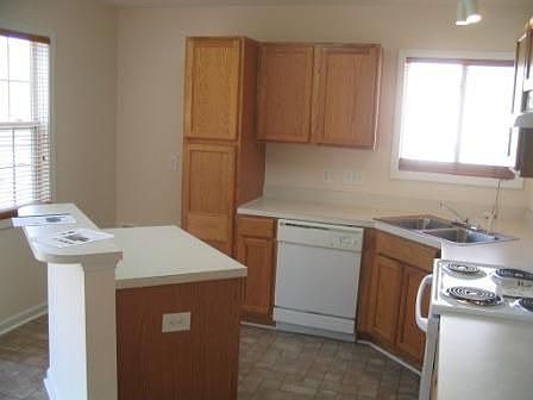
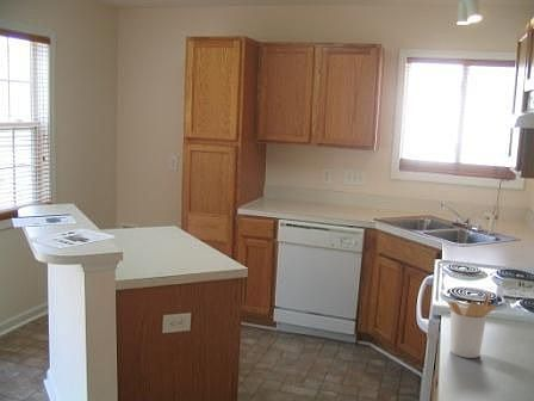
+ utensil holder [446,291,497,359]
